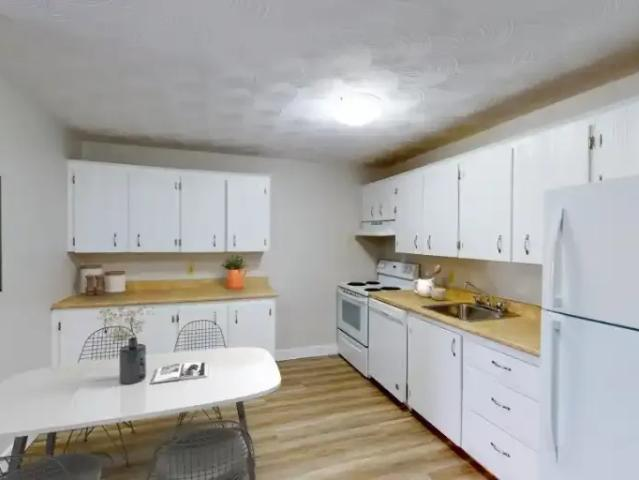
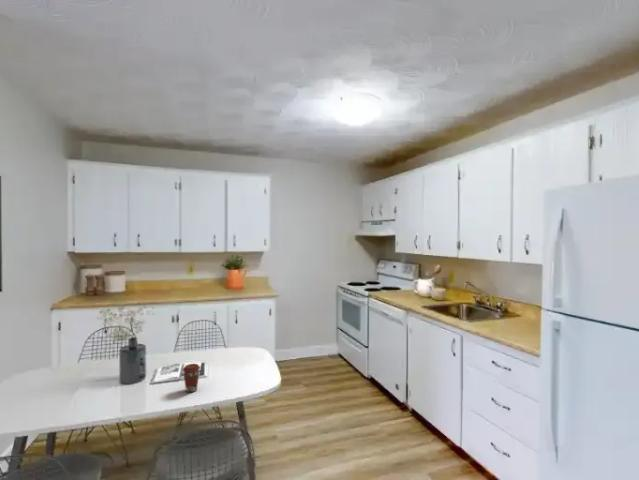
+ coffee cup [182,363,201,393]
